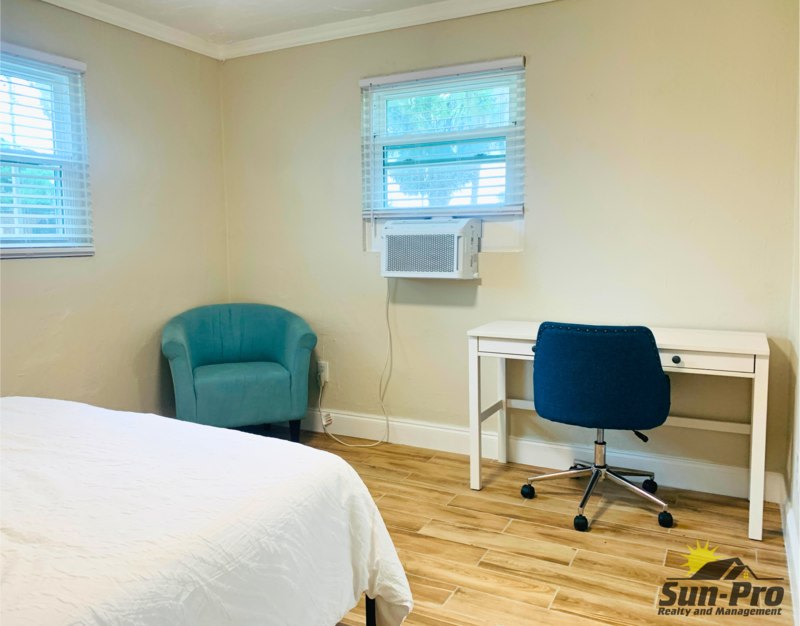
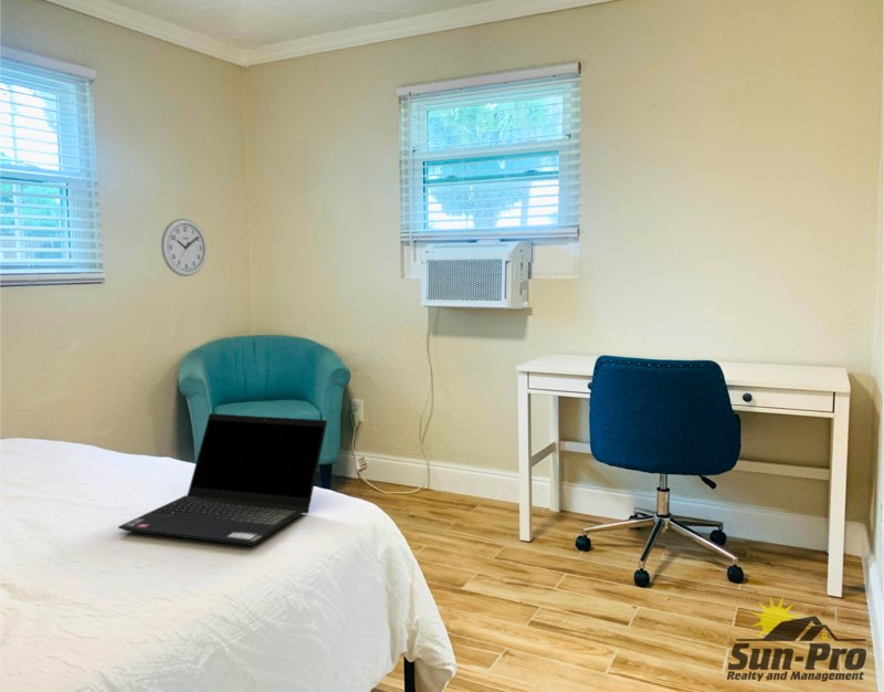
+ laptop computer [117,412,328,547]
+ wall clock [160,218,208,277]
